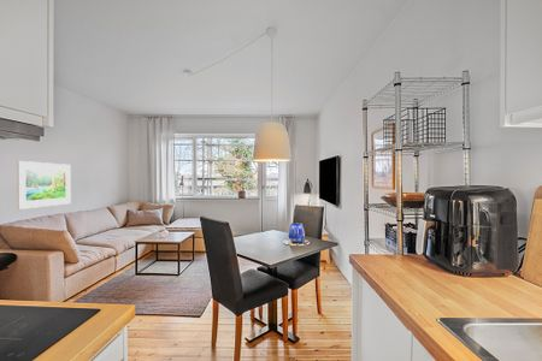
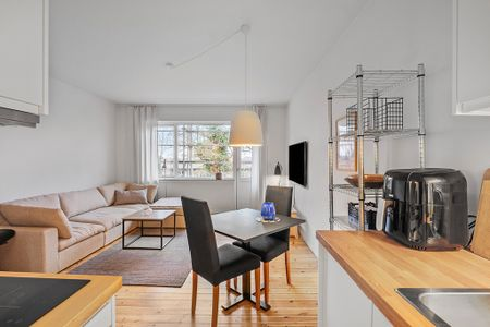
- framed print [17,160,72,211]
